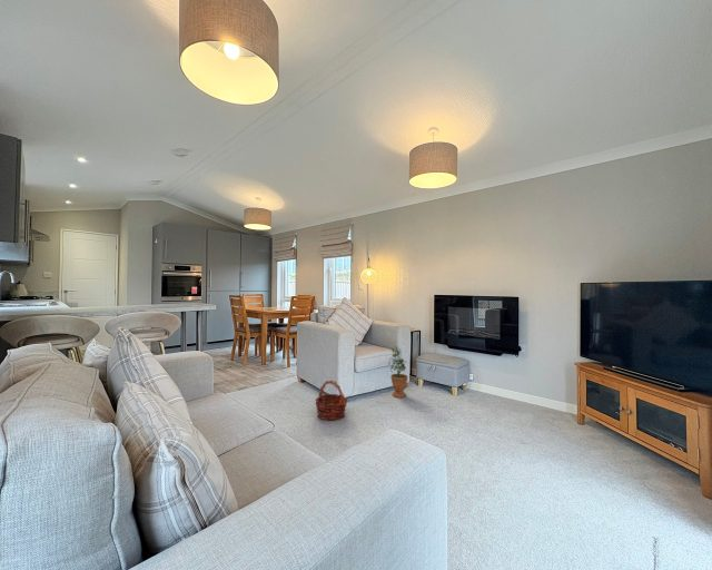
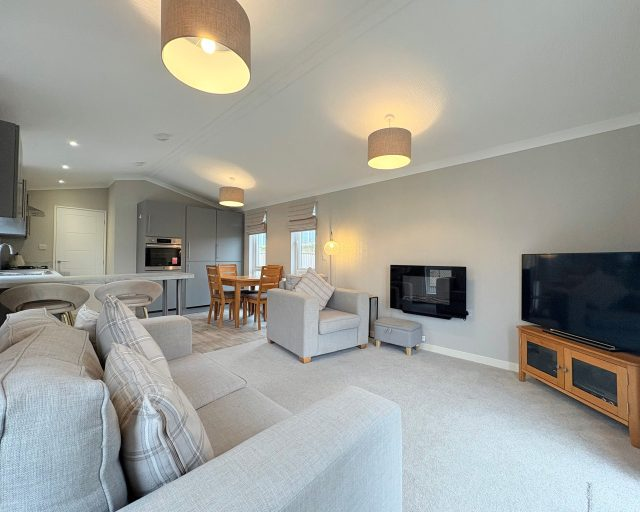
- potted plant [388,345,408,399]
- basket [314,380,348,421]
